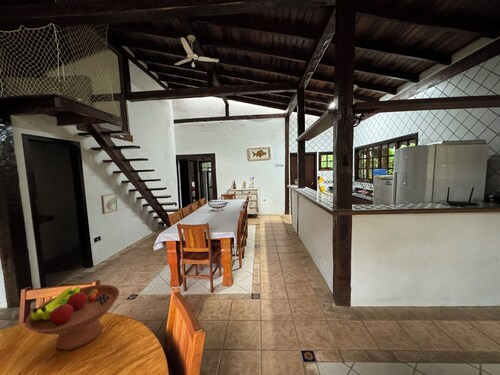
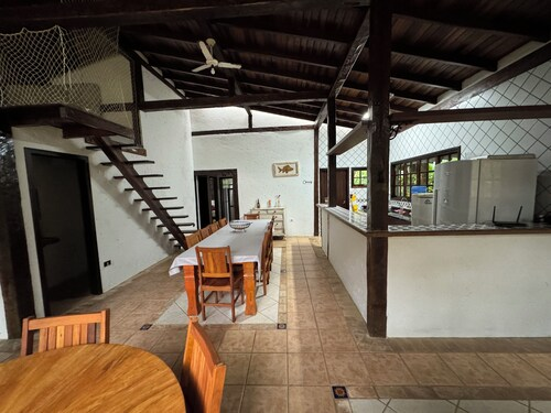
- wall art [100,192,118,215]
- fruit bowl [24,284,120,351]
